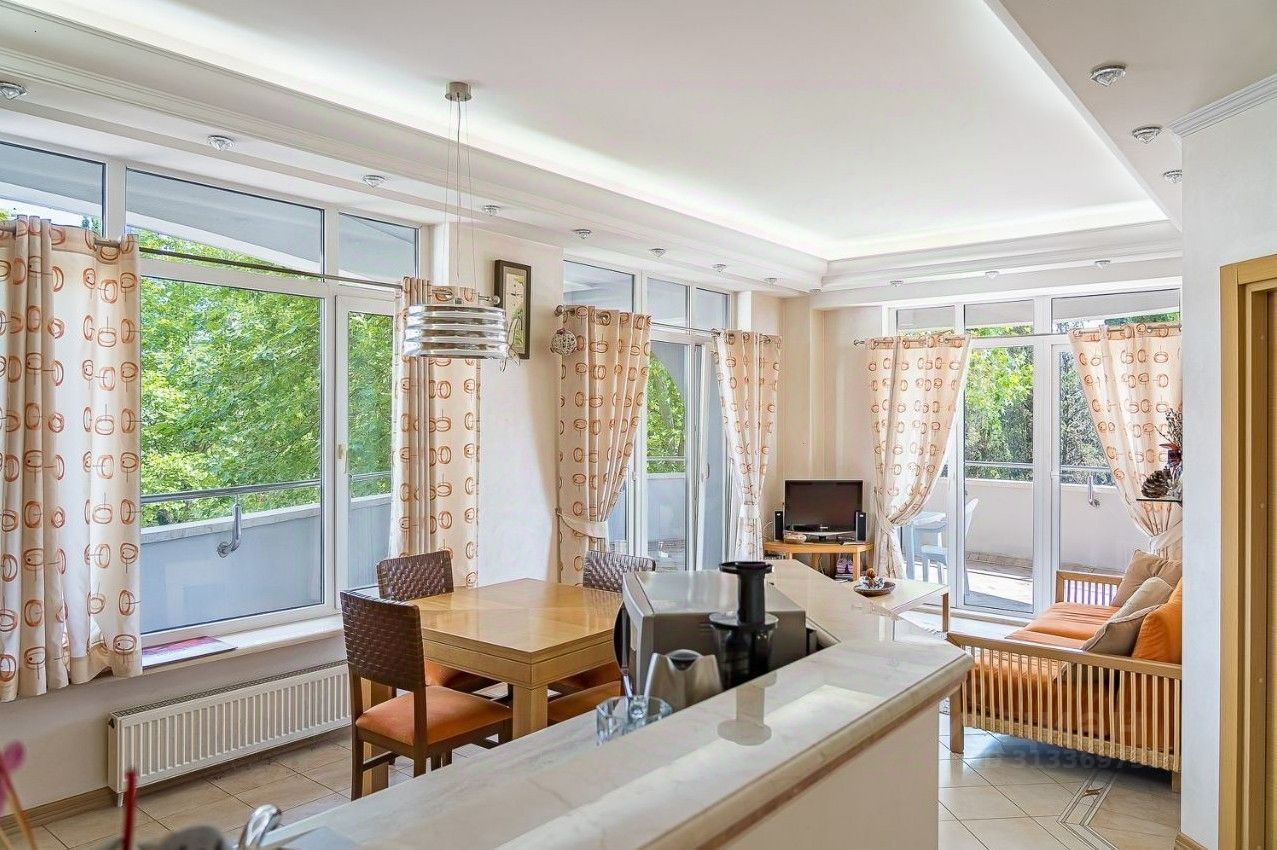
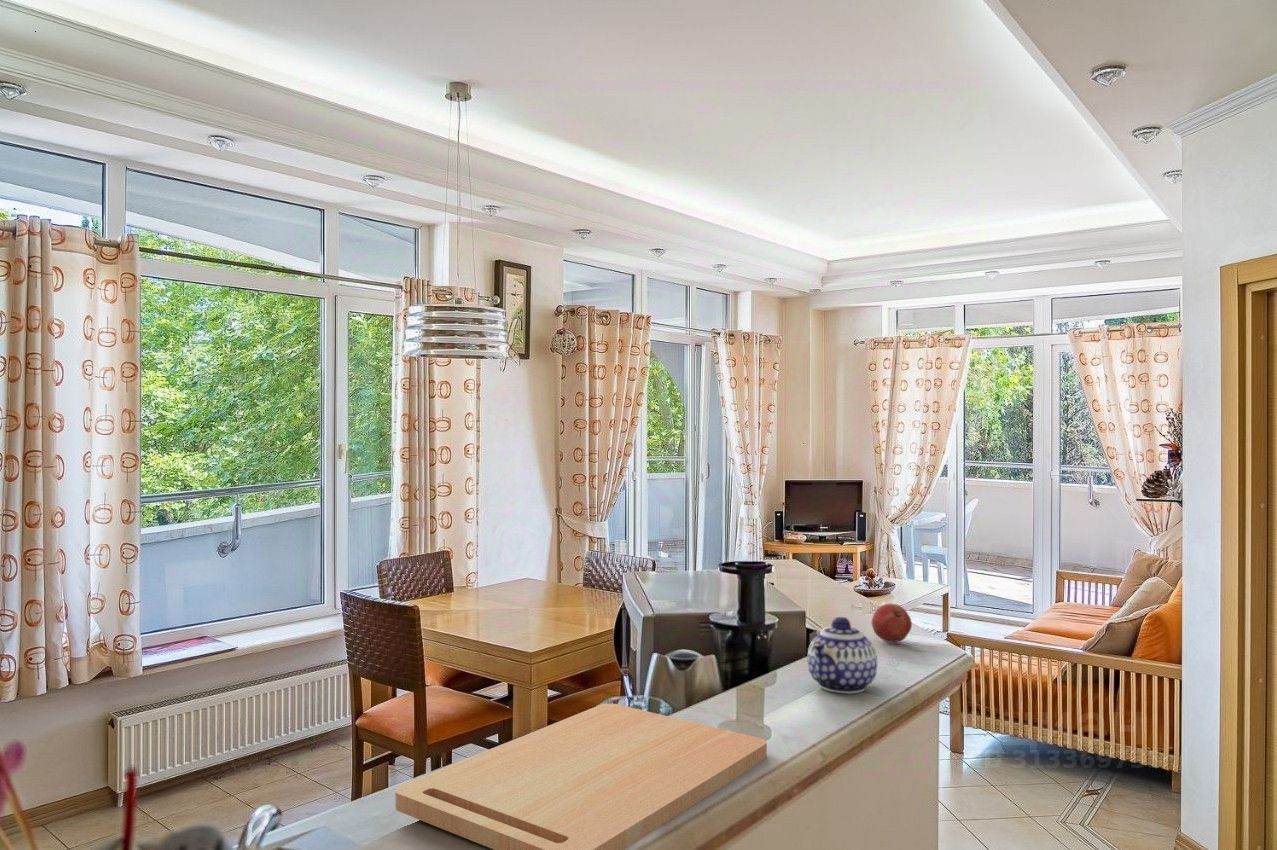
+ fruit [871,602,913,643]
+ cutting board [394,703,768,850]
+ teapot [806,616,878,694]
